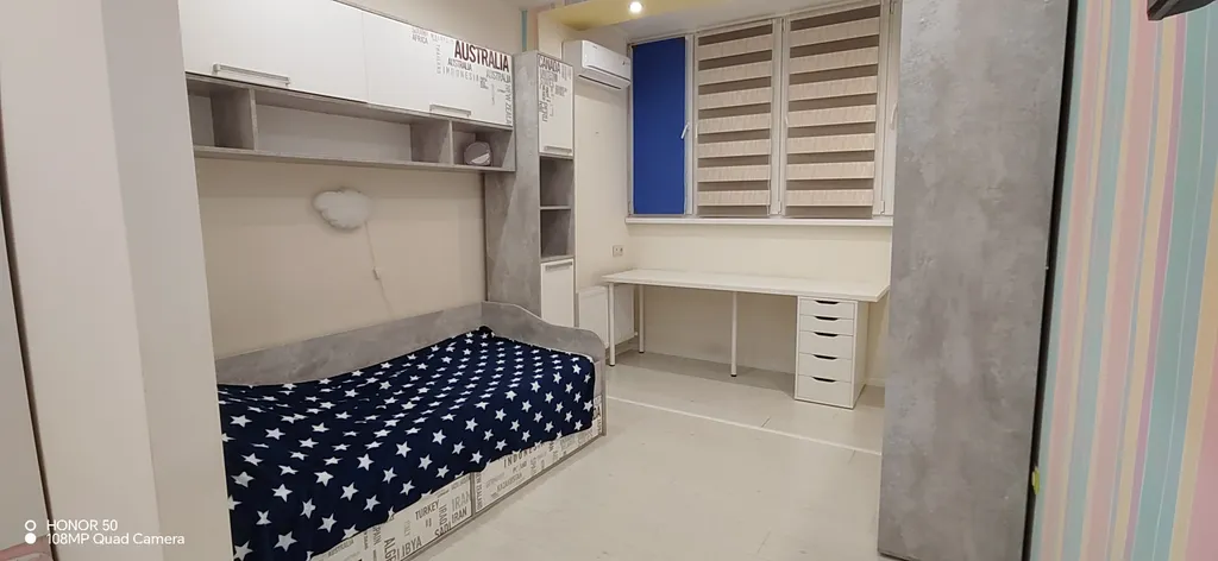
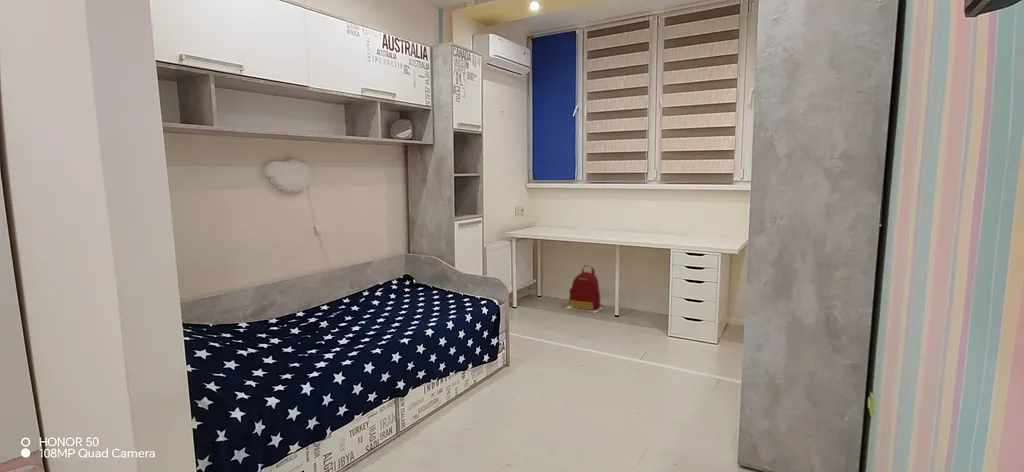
+ backpack [565,264,603,314]
